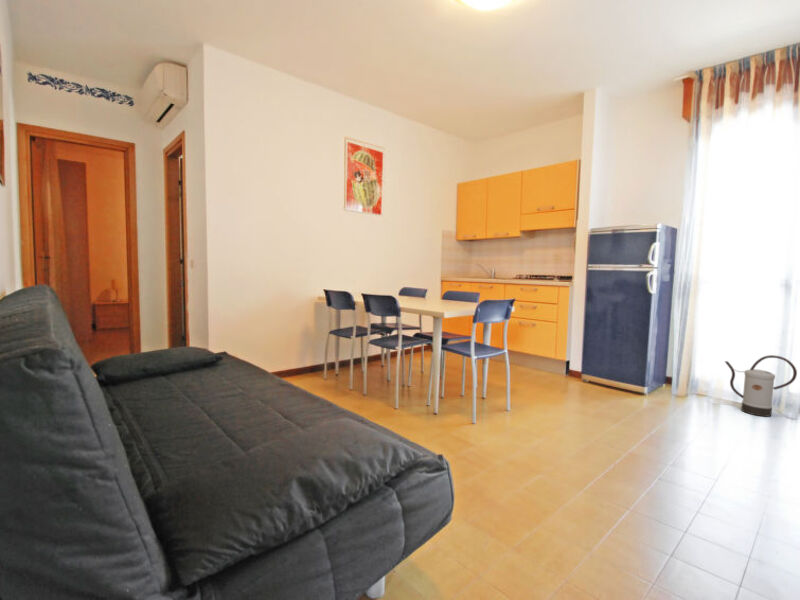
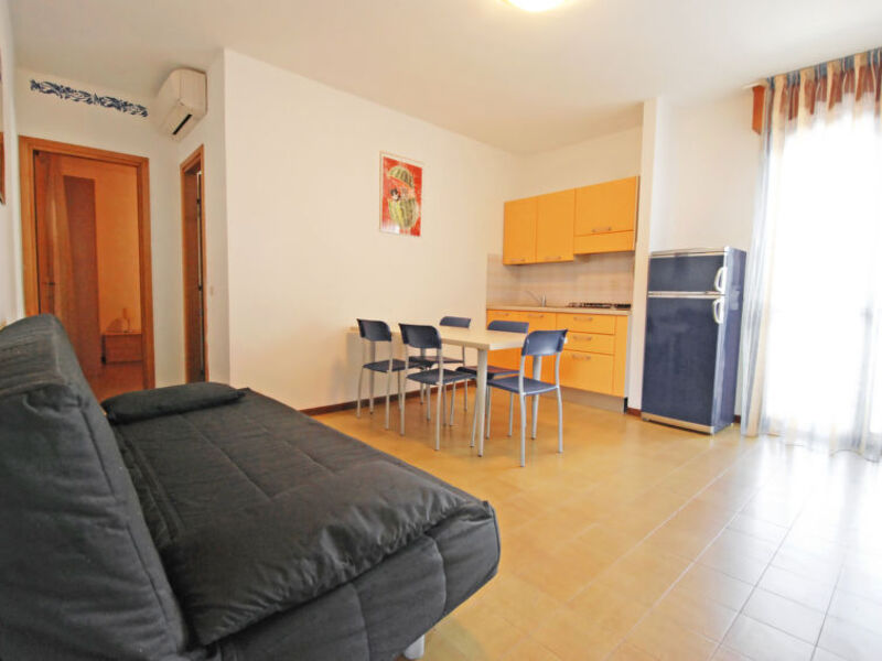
- watering can [724,354,798,418]
